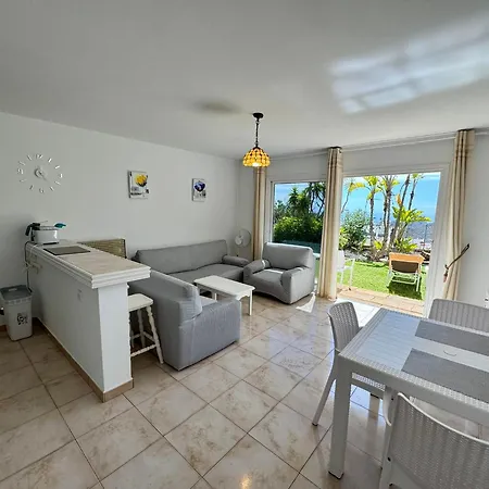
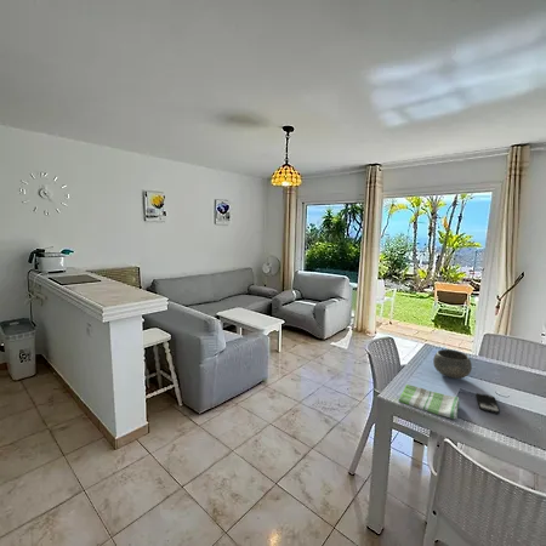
+ dish towel [398,383,460,420]
+ smartphone [476,392,501,415]
+ bowl [432,348,473,380]
